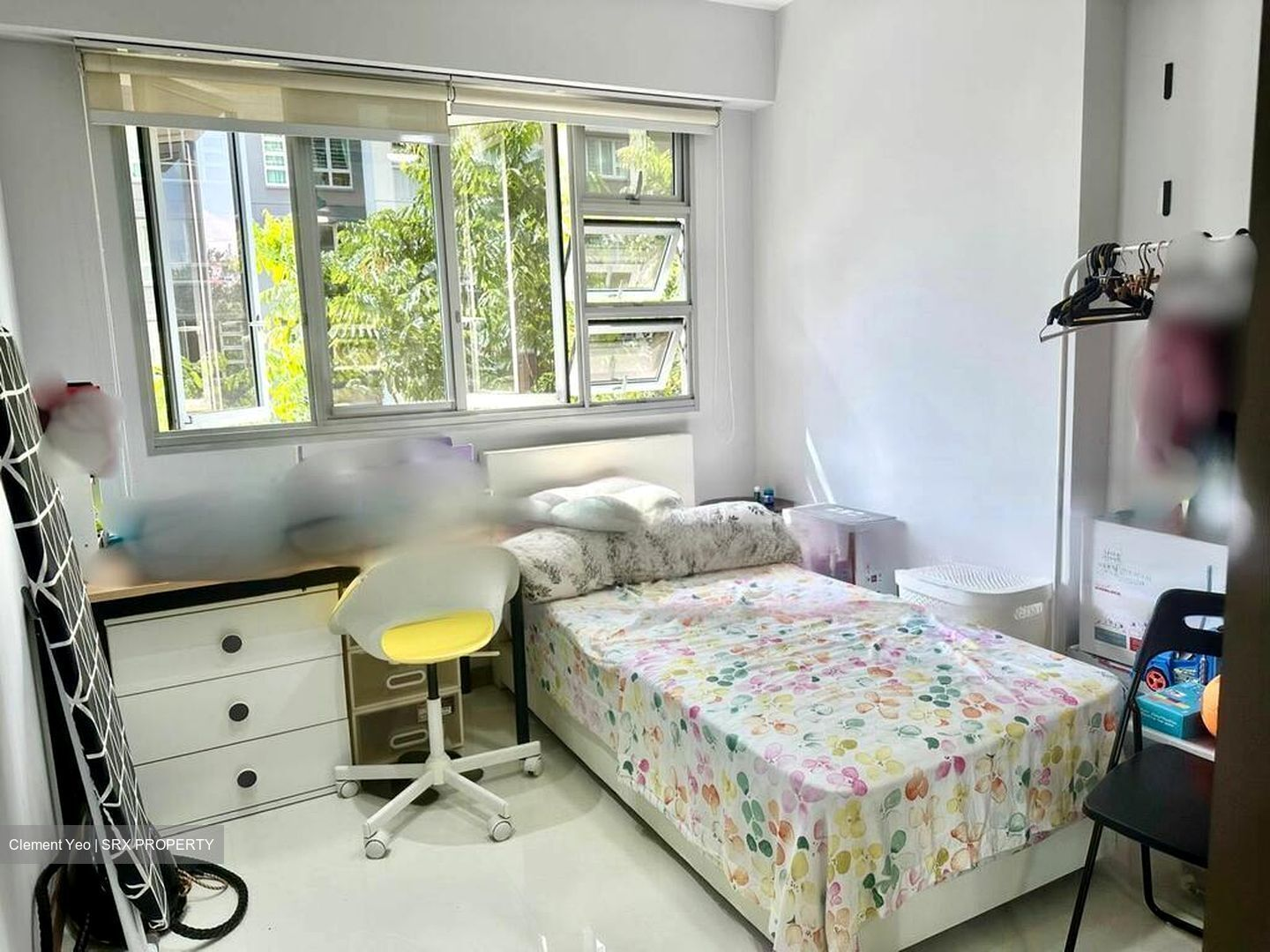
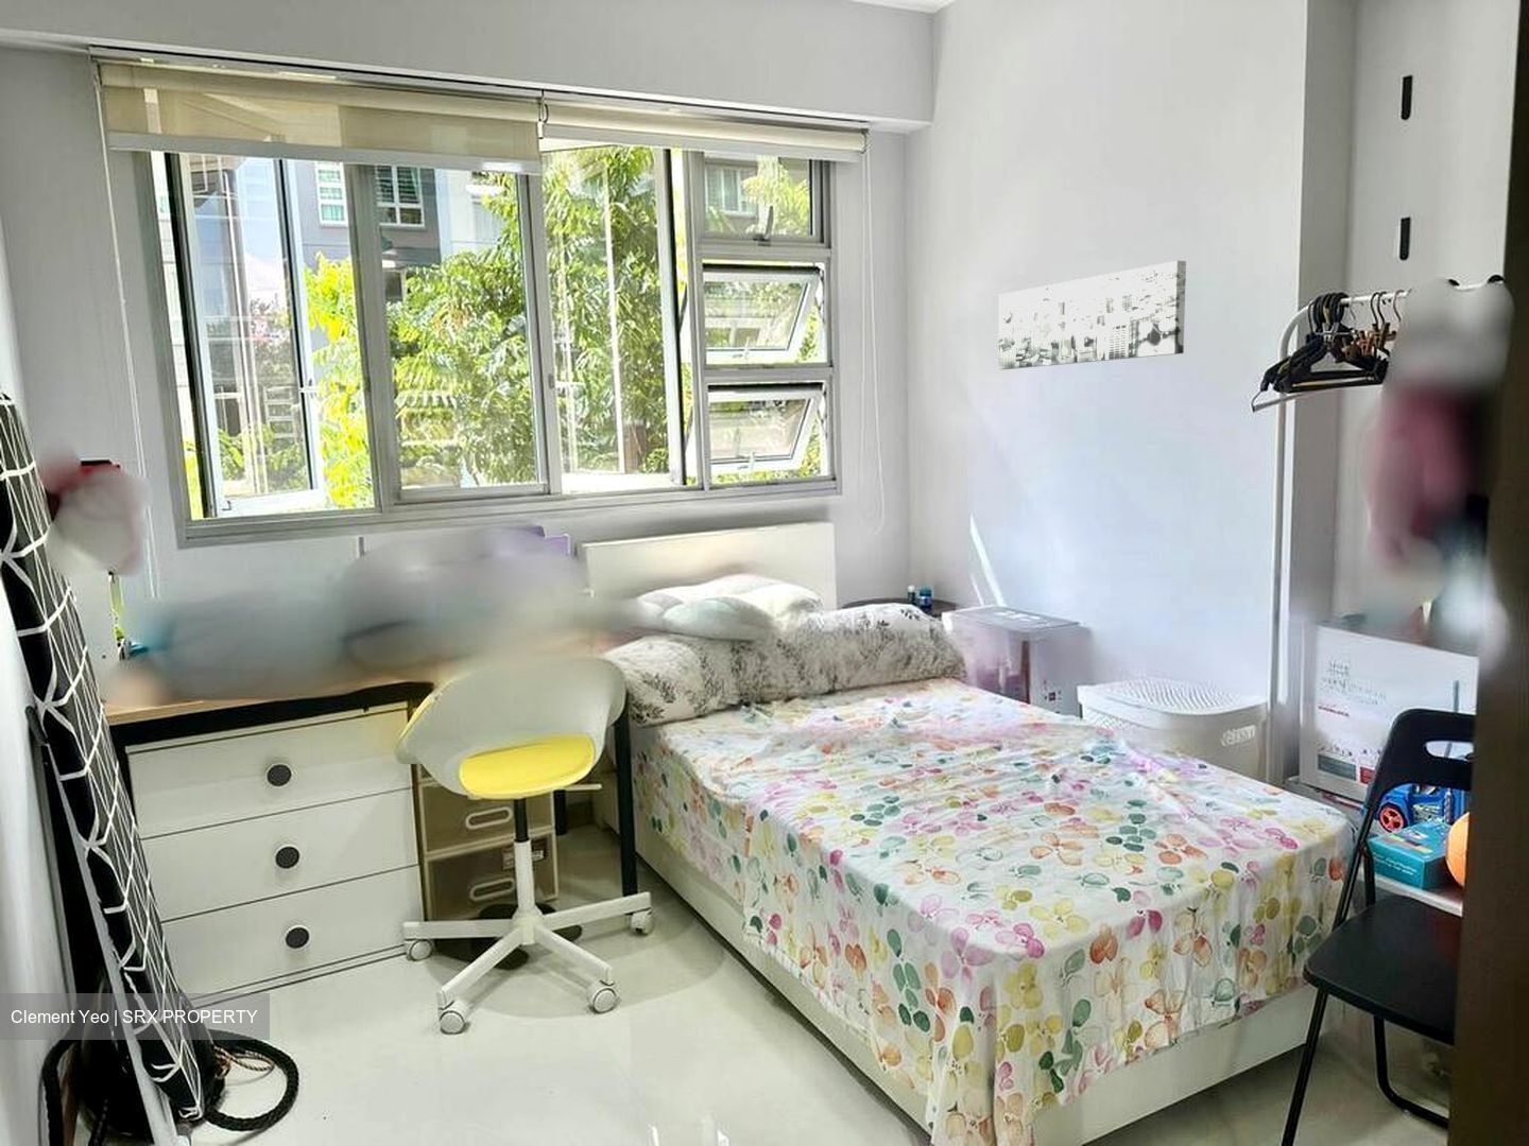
+ wall art [997,260,1187,371]
